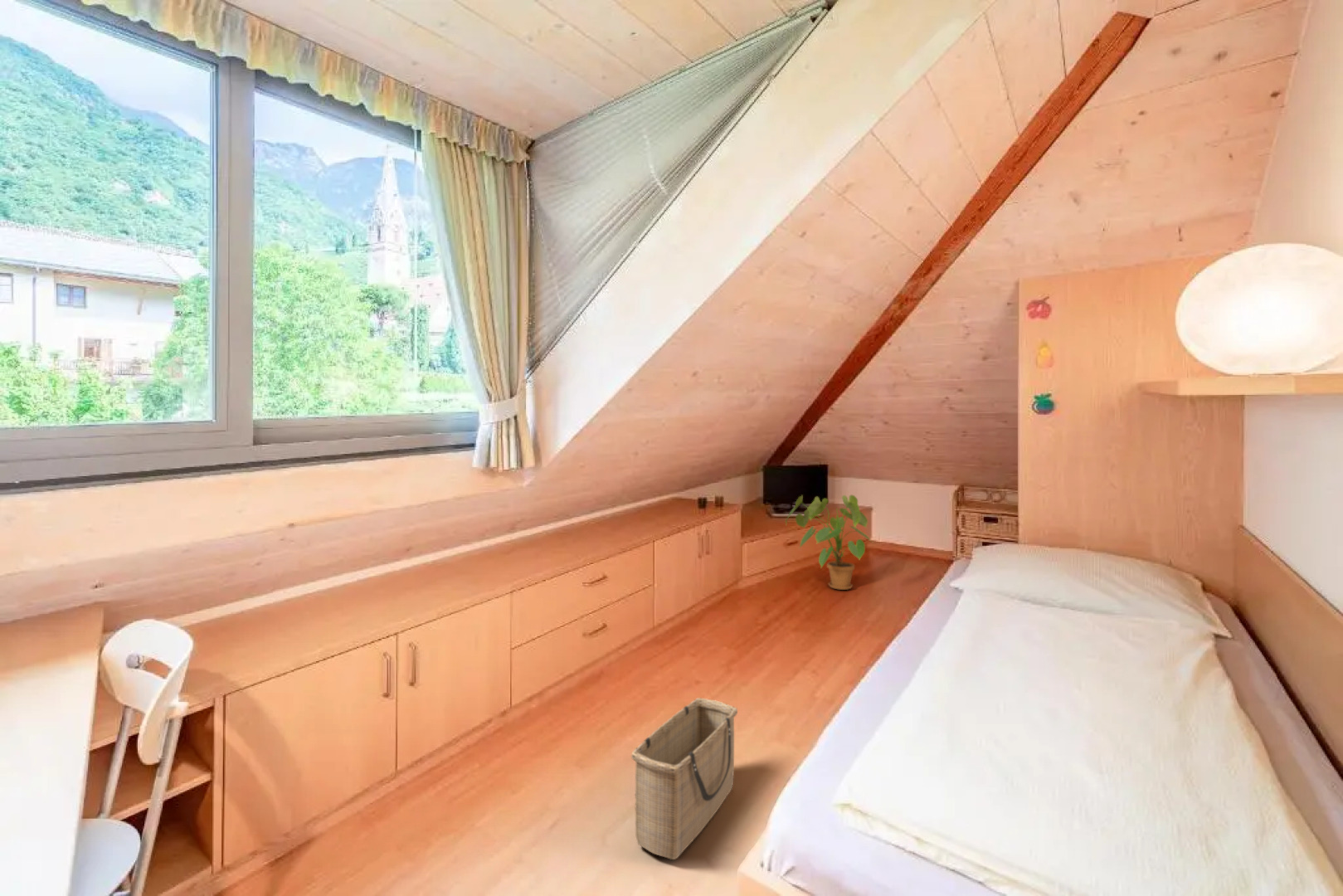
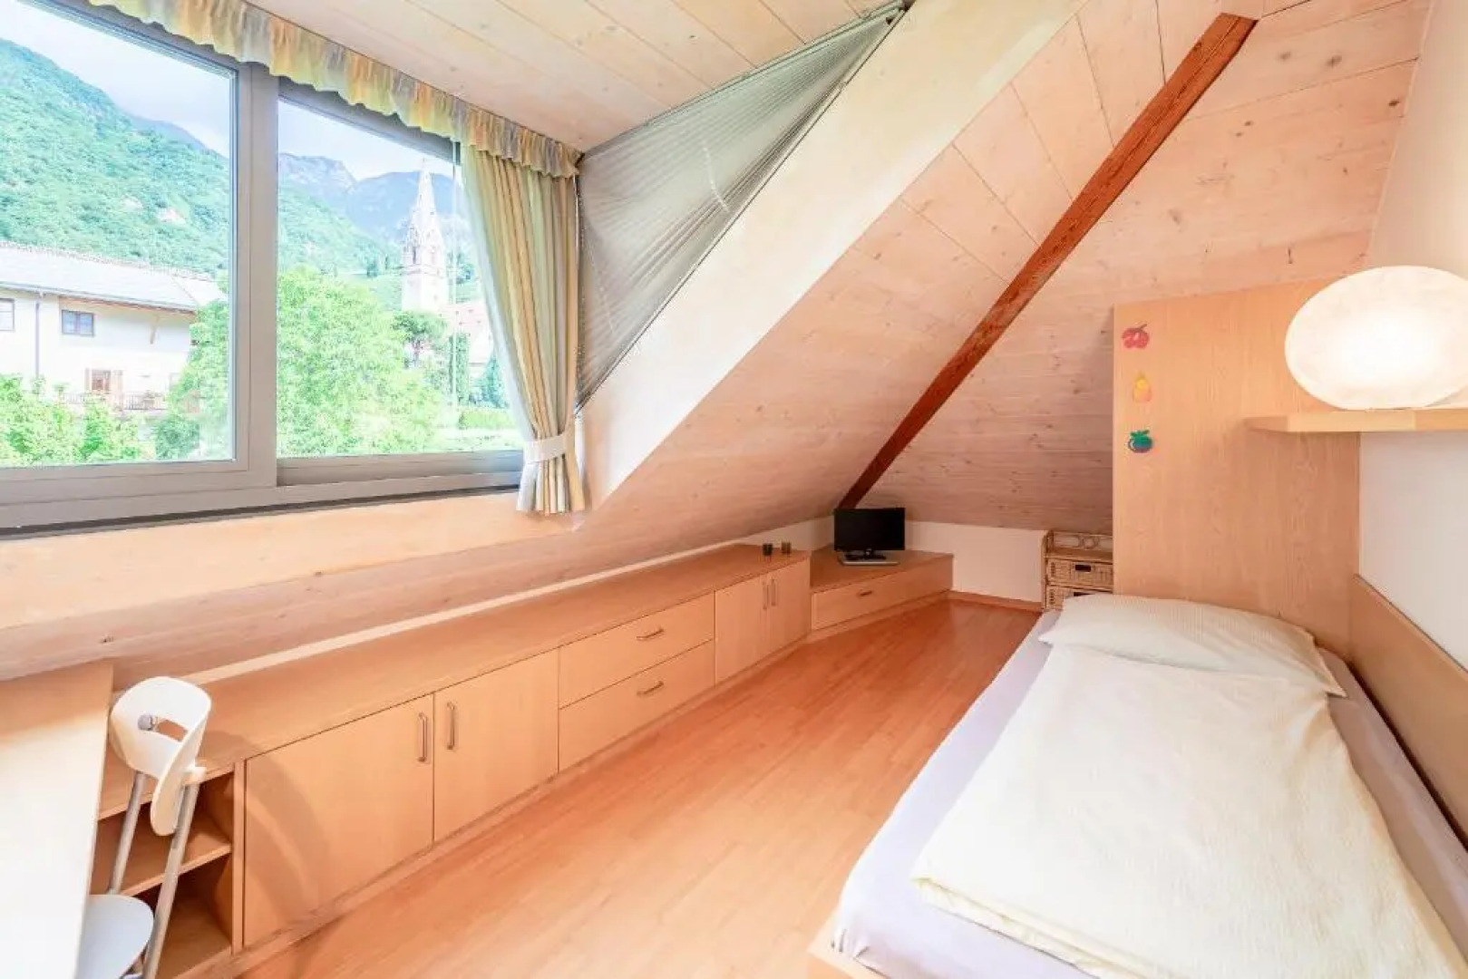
- basket [630,697,738,860]
- house plant [785,494,873,591]
